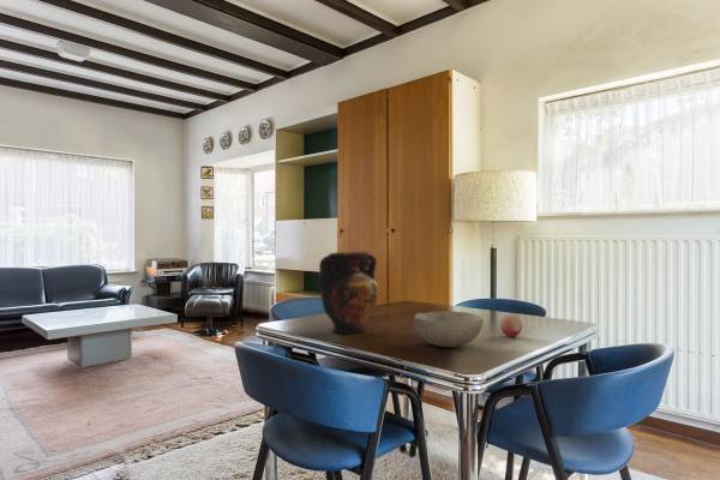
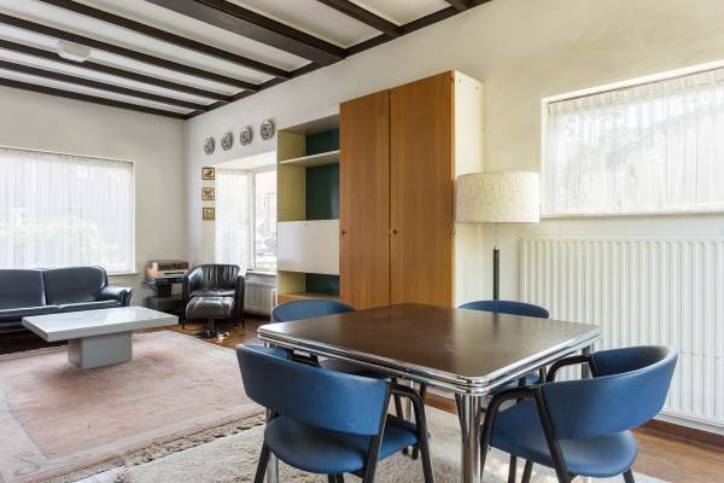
- vase [318,251,380,335]
- fruit [498,313,523,338]
- bowl [413,310,485,348]
